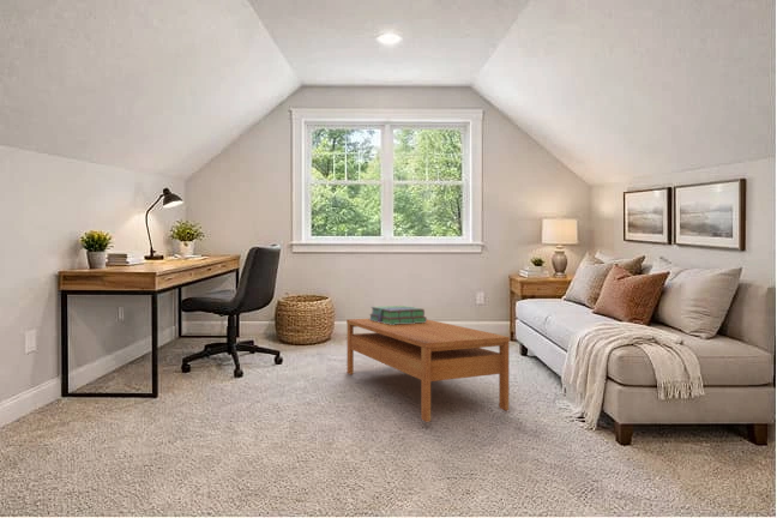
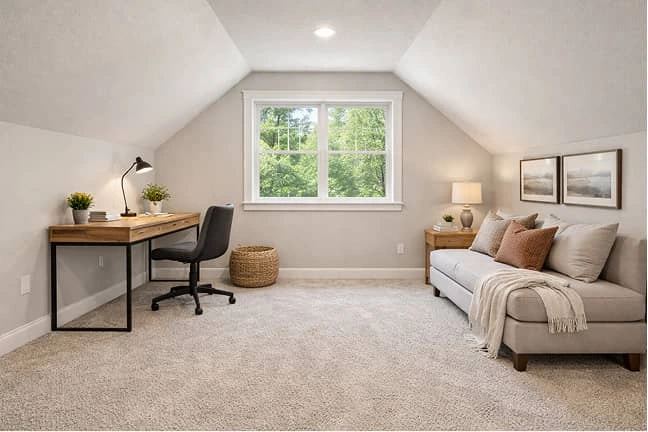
- stack of books [368,305,428,325]
- coffee table [345,318,511,423]
